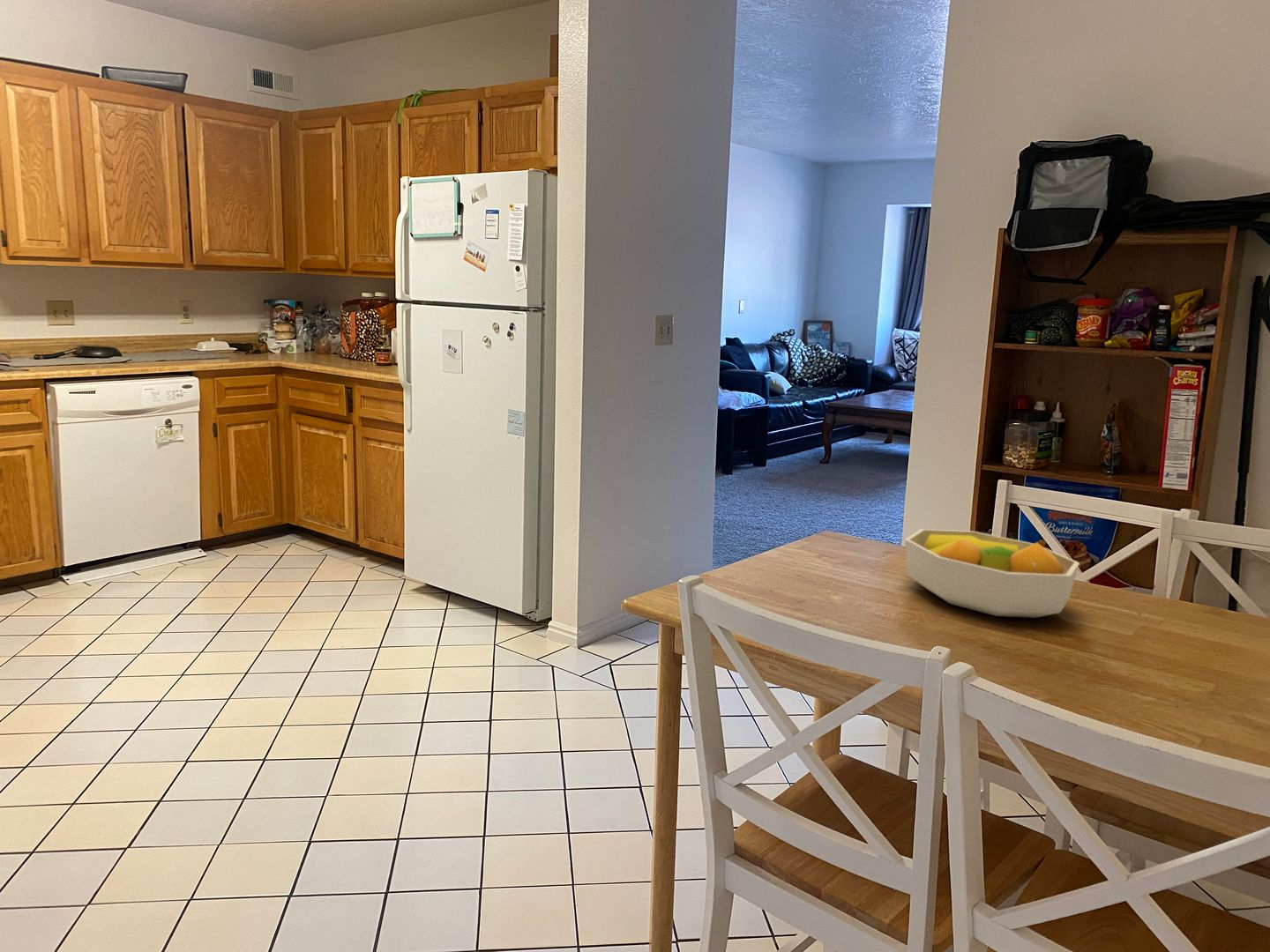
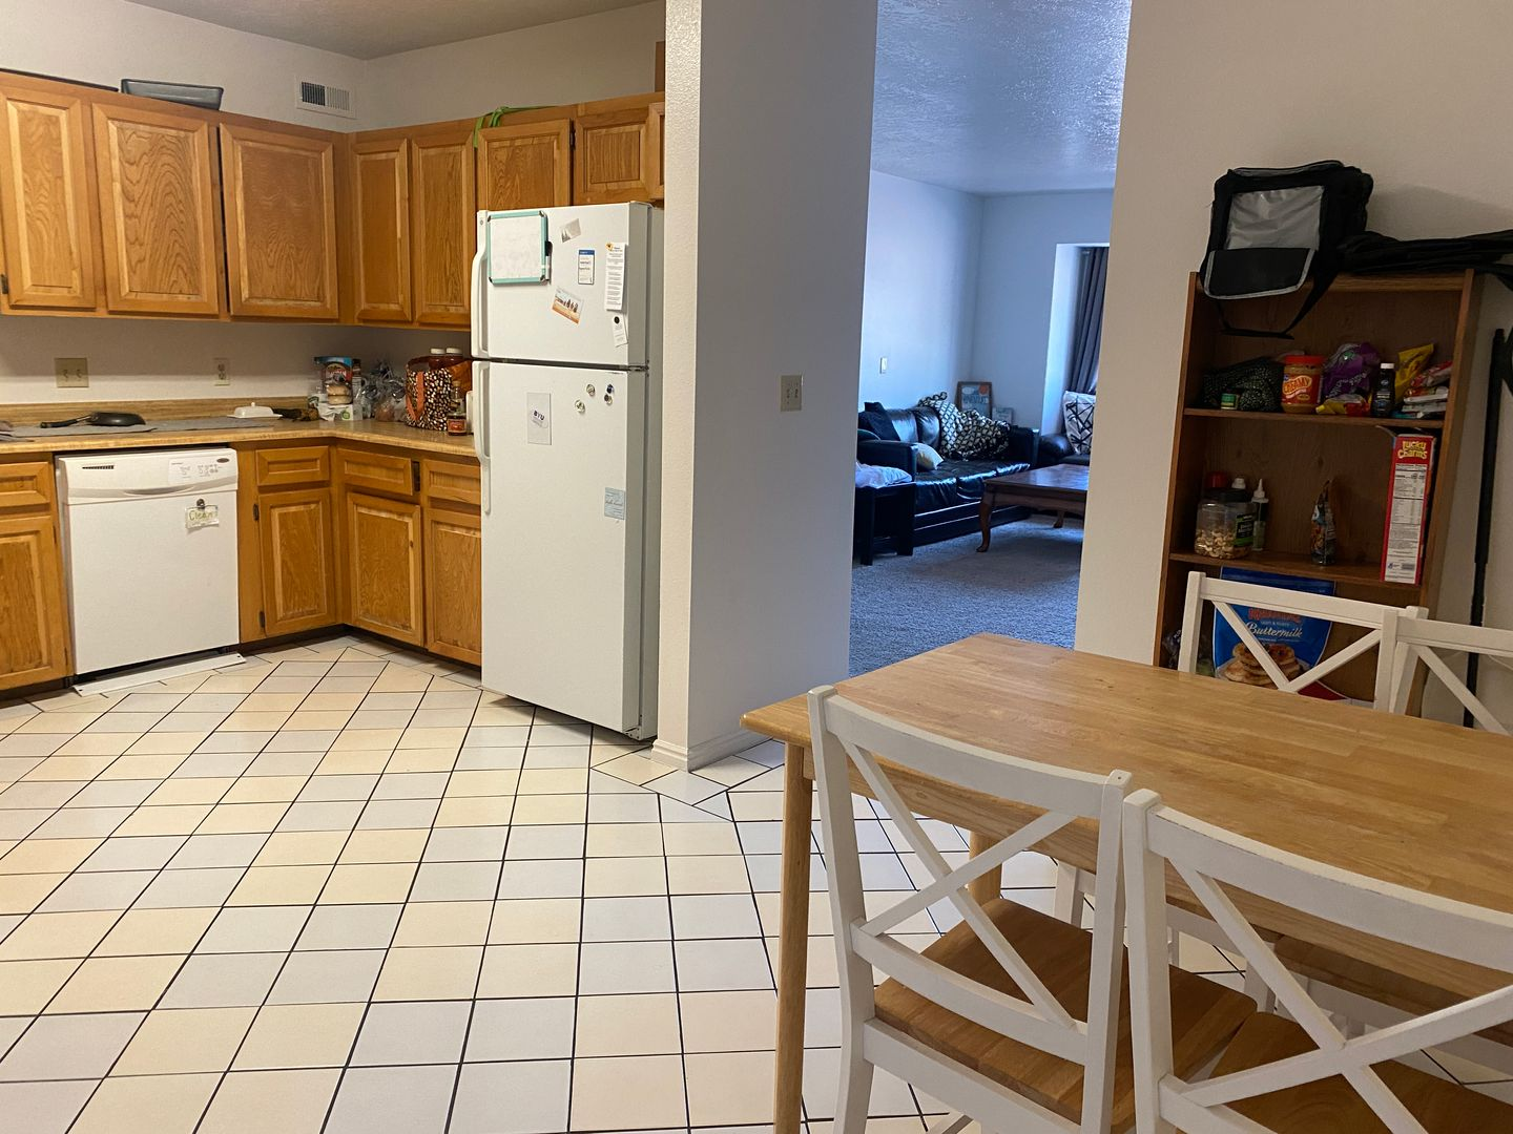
- fruit bowl [904,528,1080,619]
